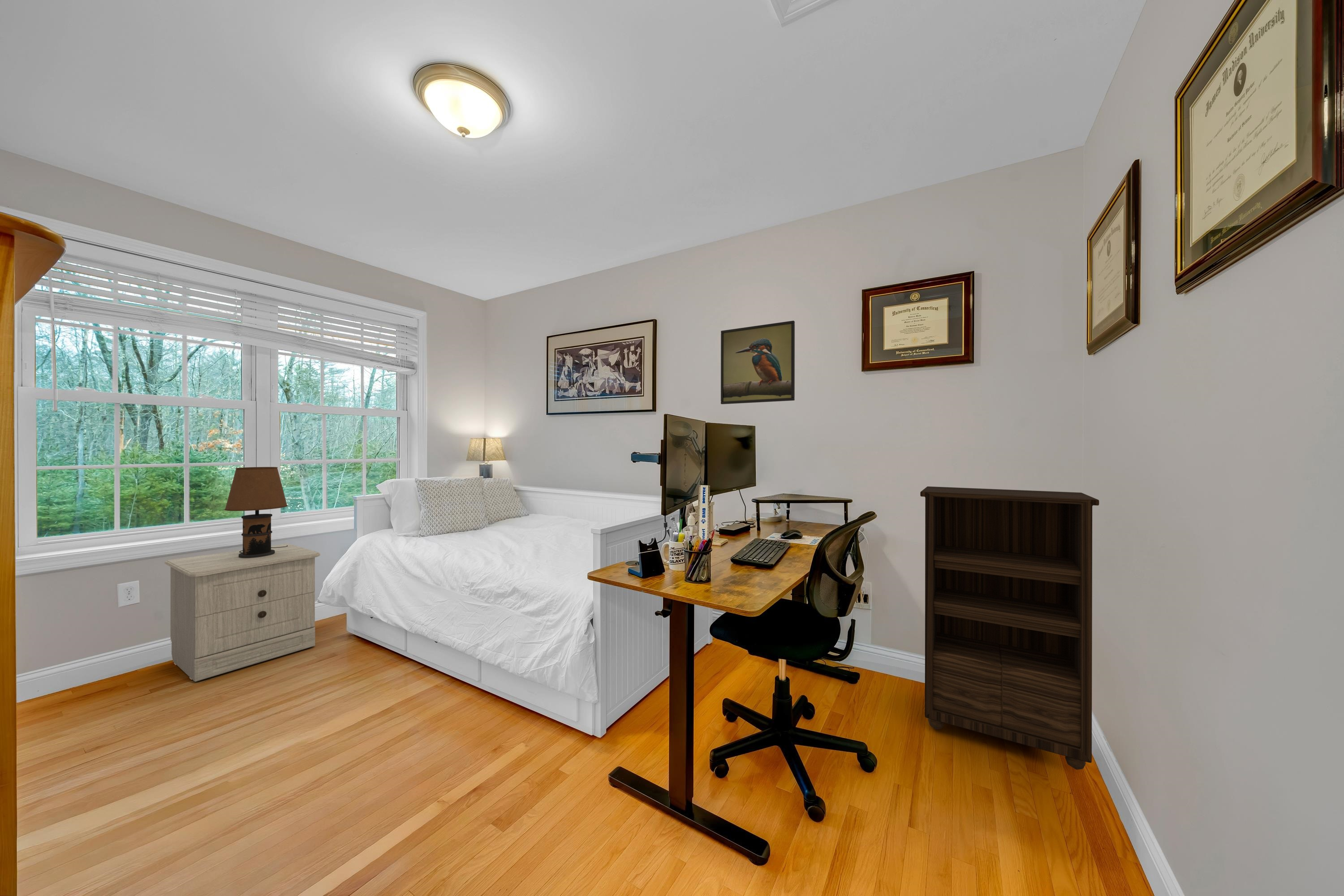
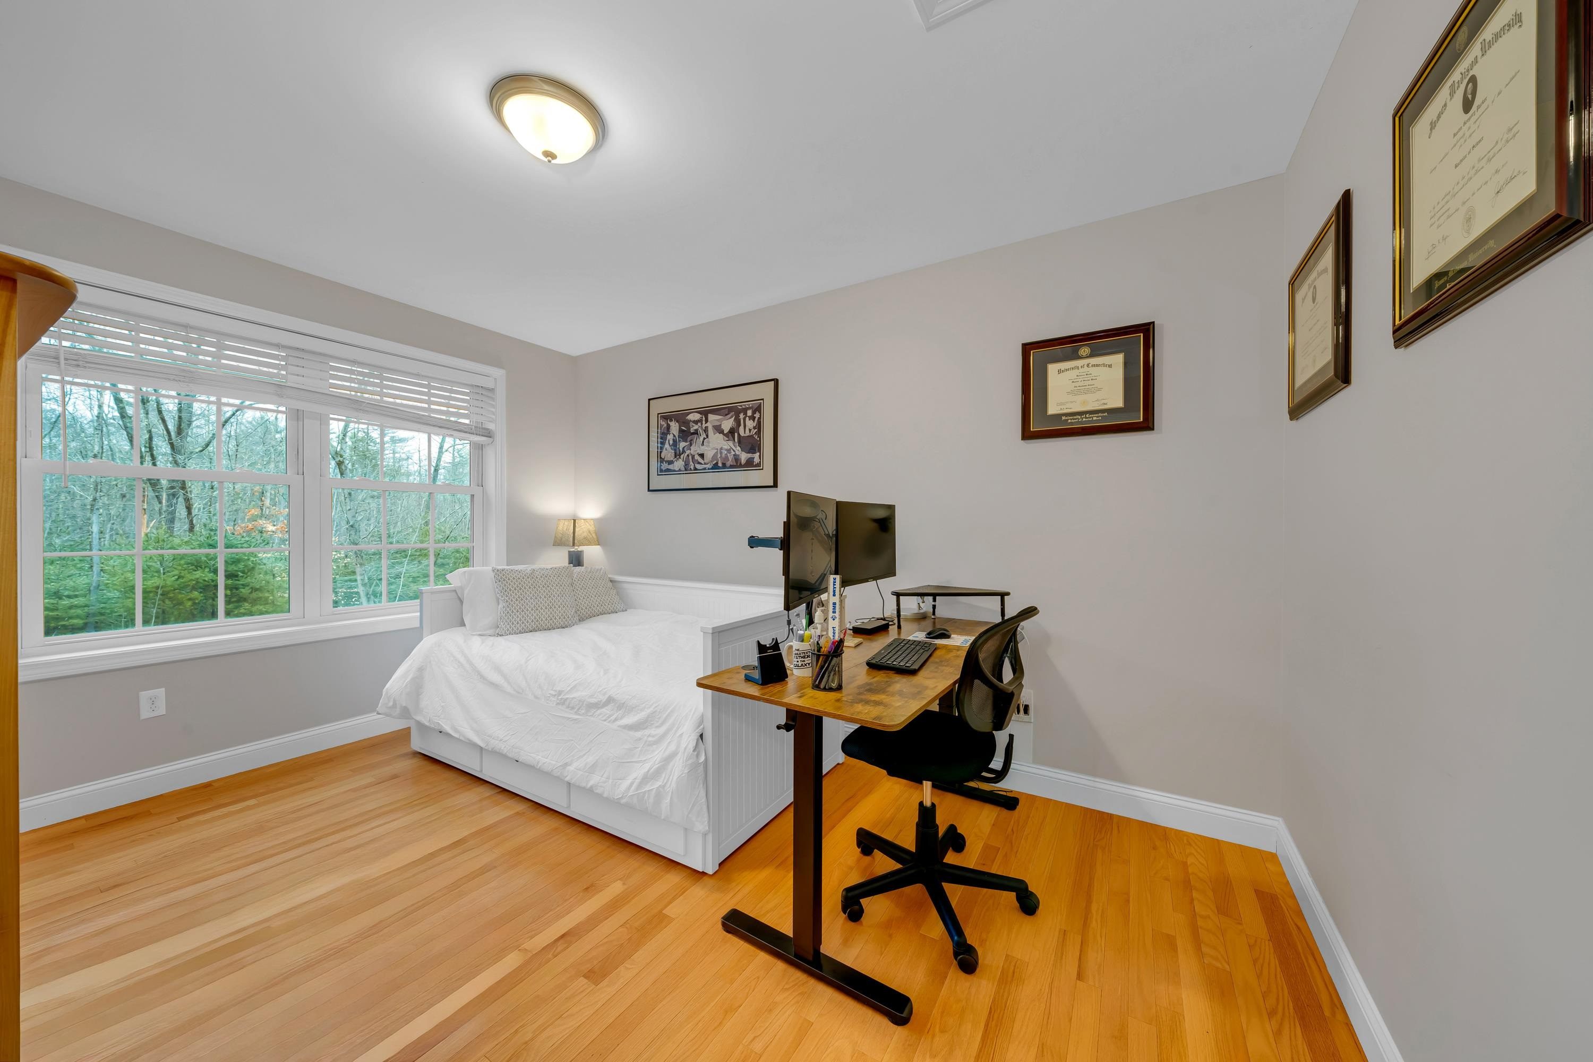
- nightstand [164,543,320,682]
- bookshelf [920,486,1099,770]
- table lamp [224,466,288,558]
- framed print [720,320,795,405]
